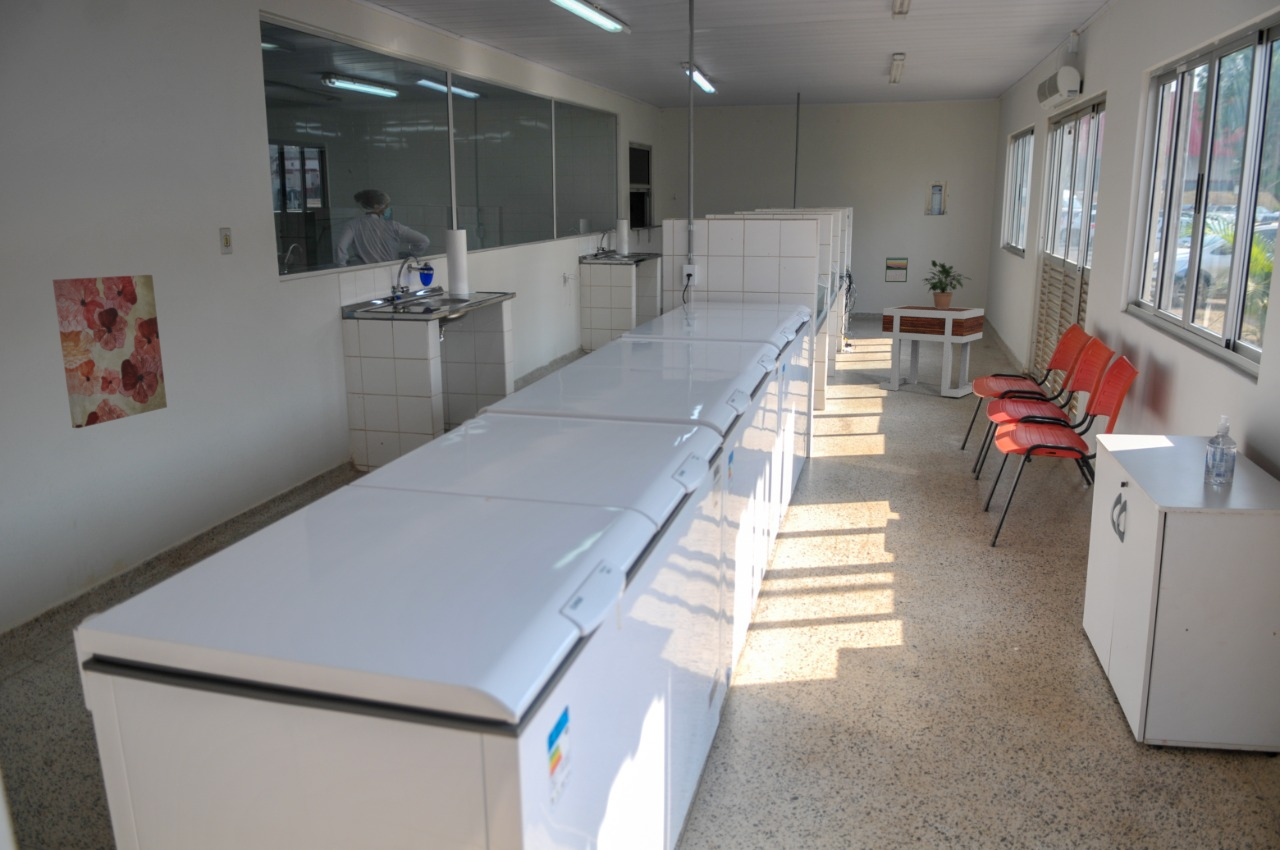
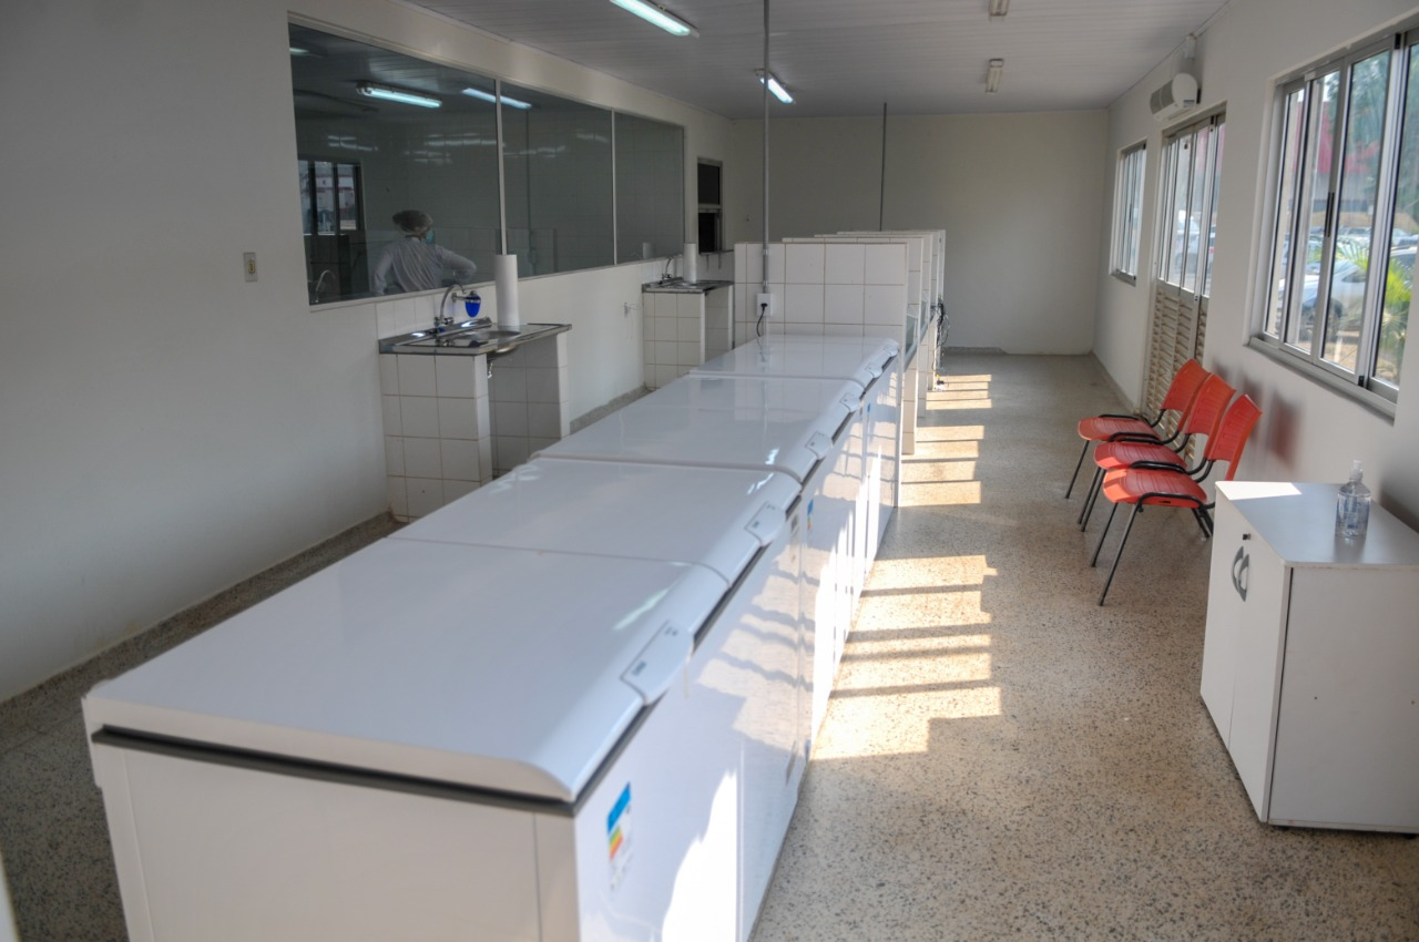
- wall art [52,274,168,429]
- calendar [884,256,909,283]
- side table [878,304,985,398]
- wall art [923,180,950,216]
- potted plant [920,259,972,309]
